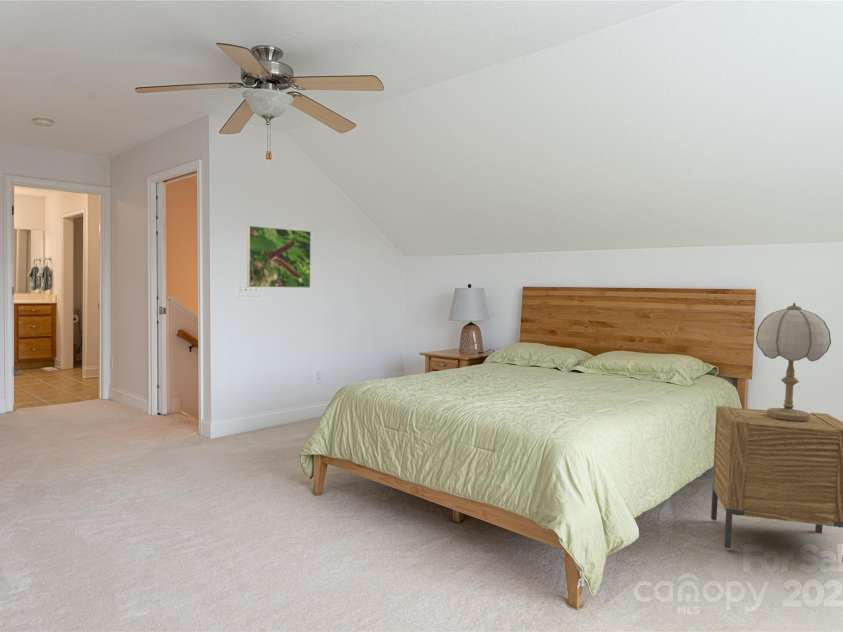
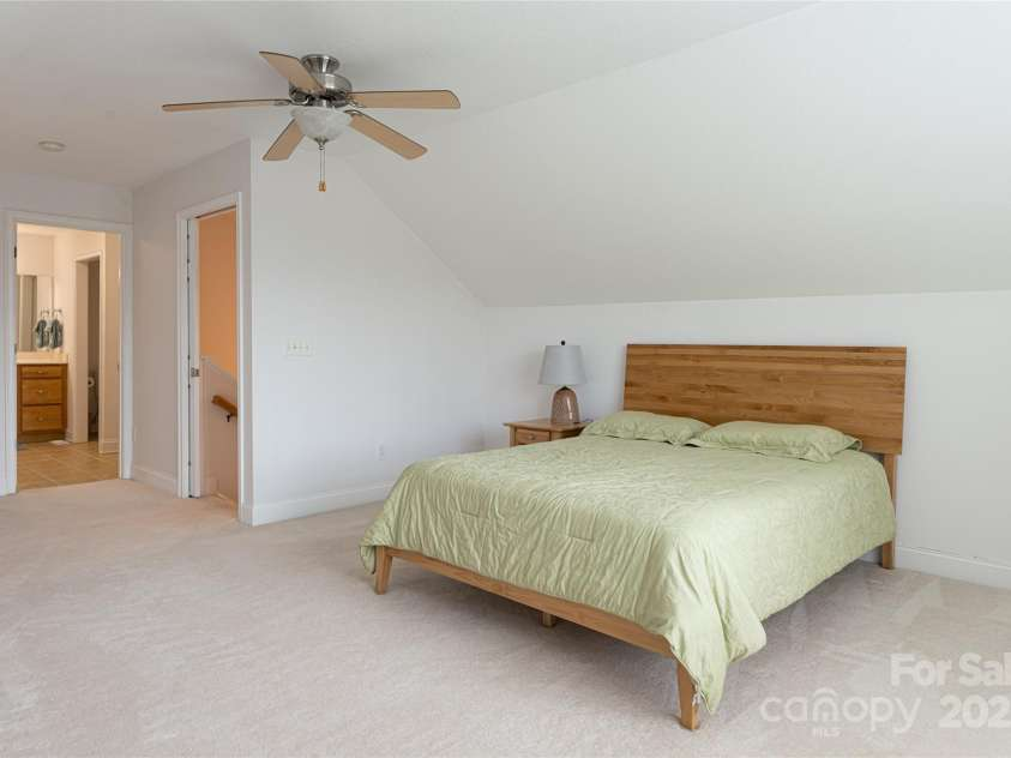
- nightstand [710,405,843,563]
- table lamp [755,302,832,421]
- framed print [246,225,312,289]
